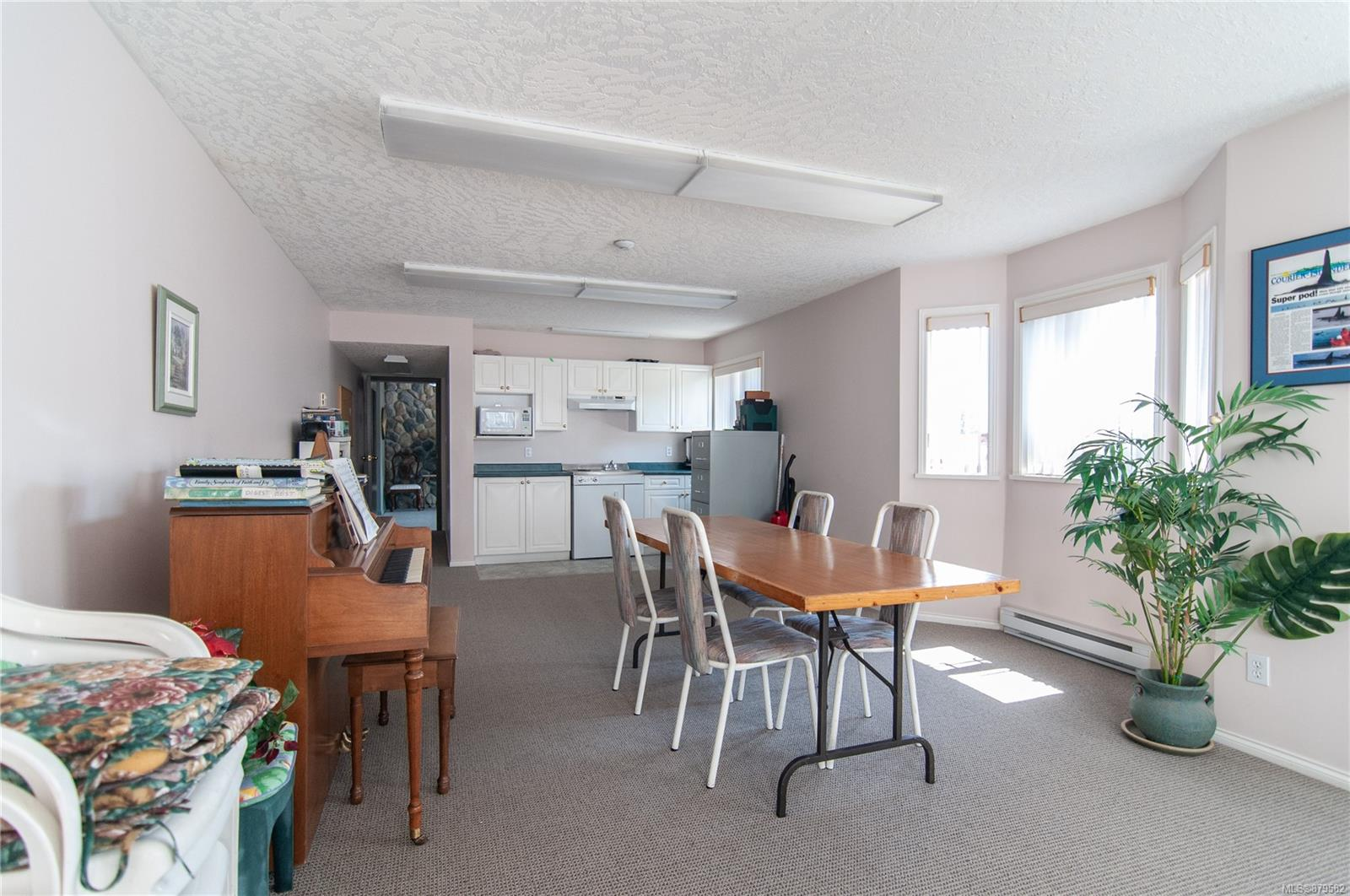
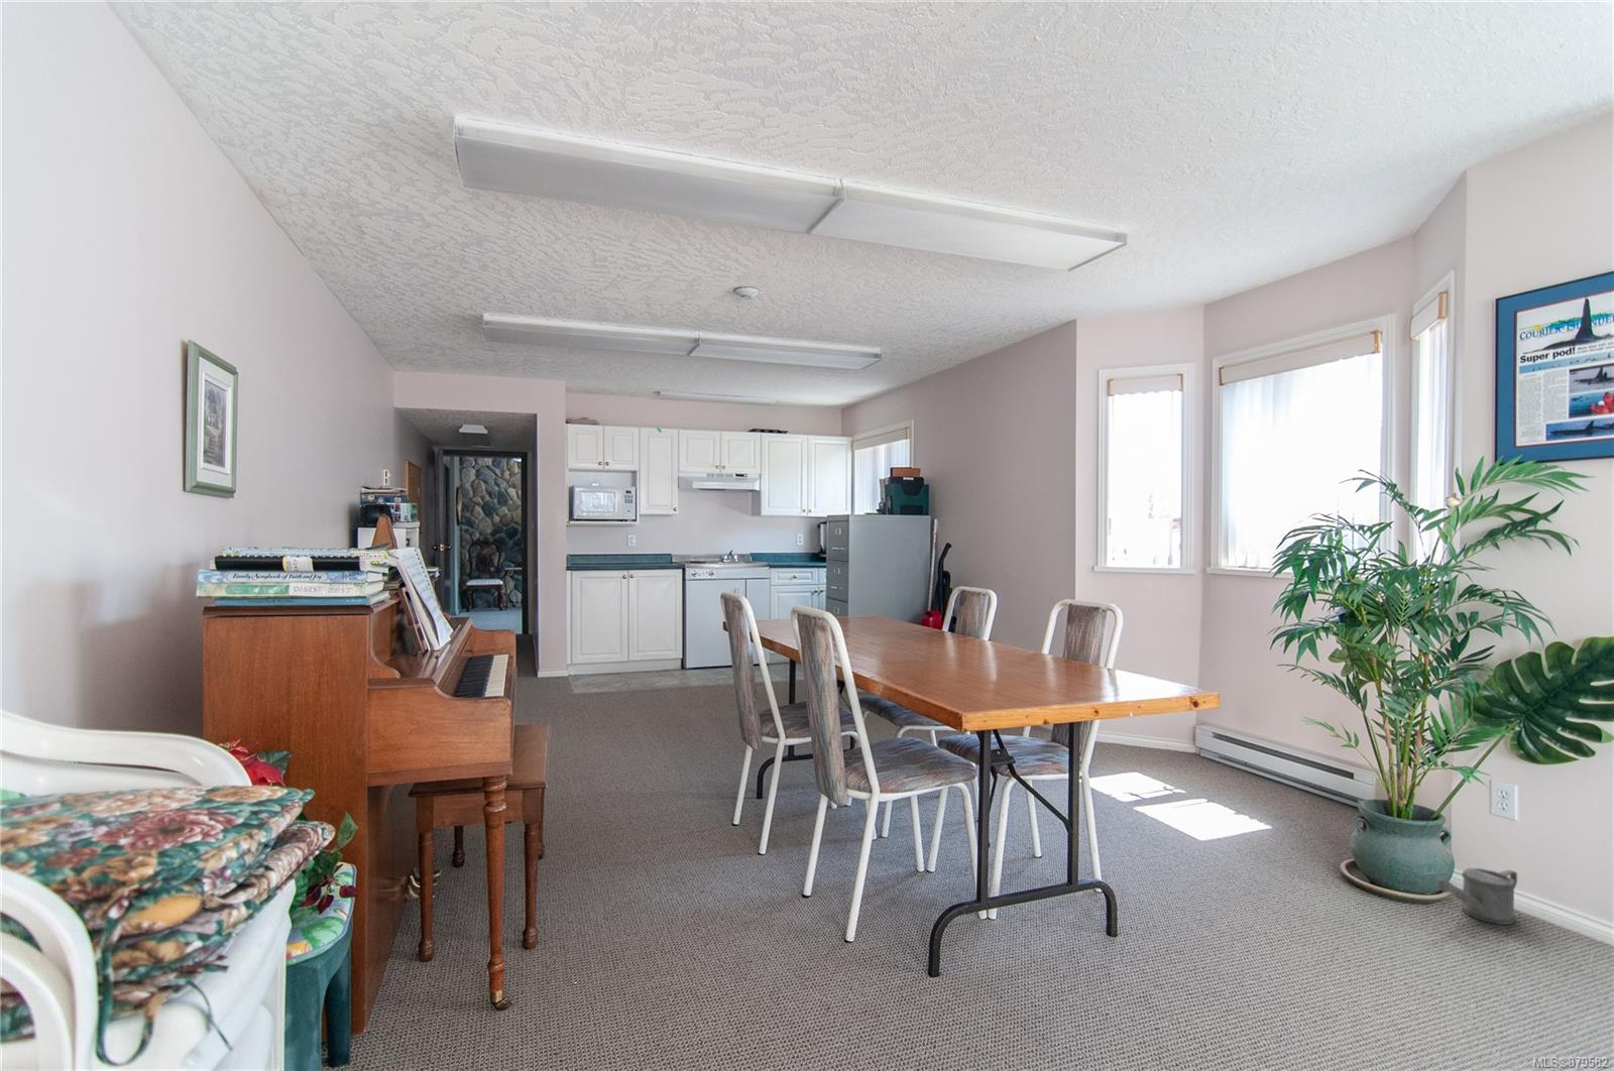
+ watering can [1436,868,1518,926]
